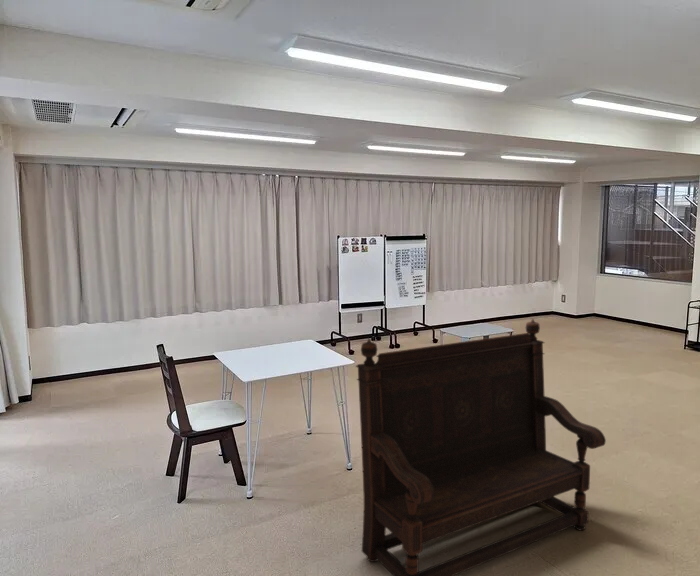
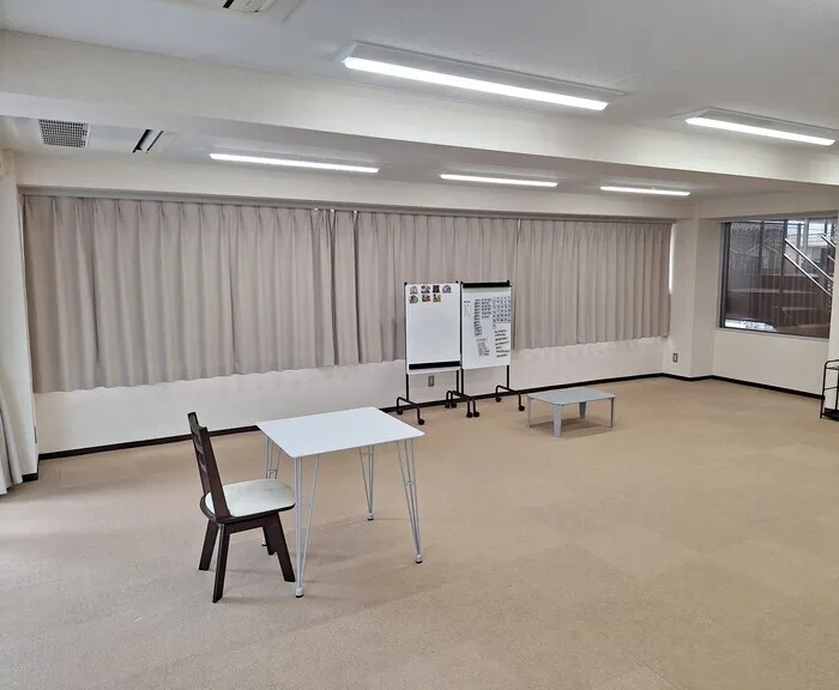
- bench [354,318,607,576]
